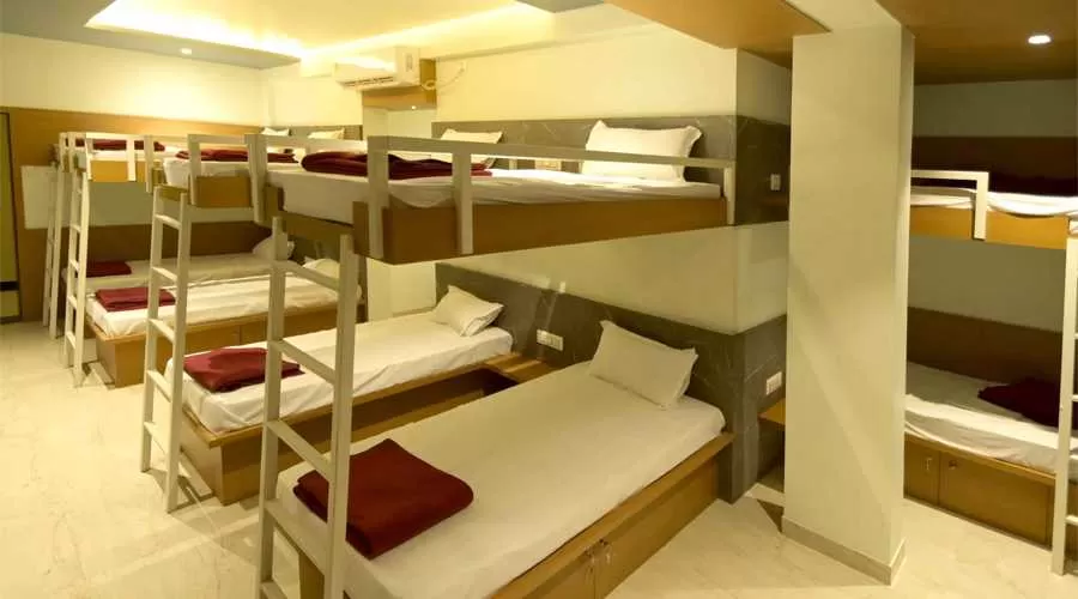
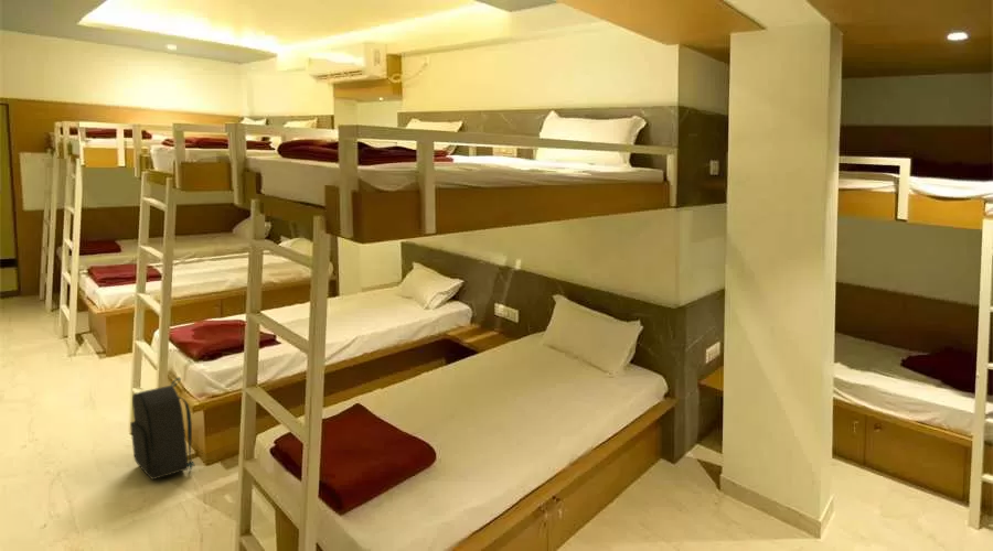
+ backpack [129,377,195,480]
